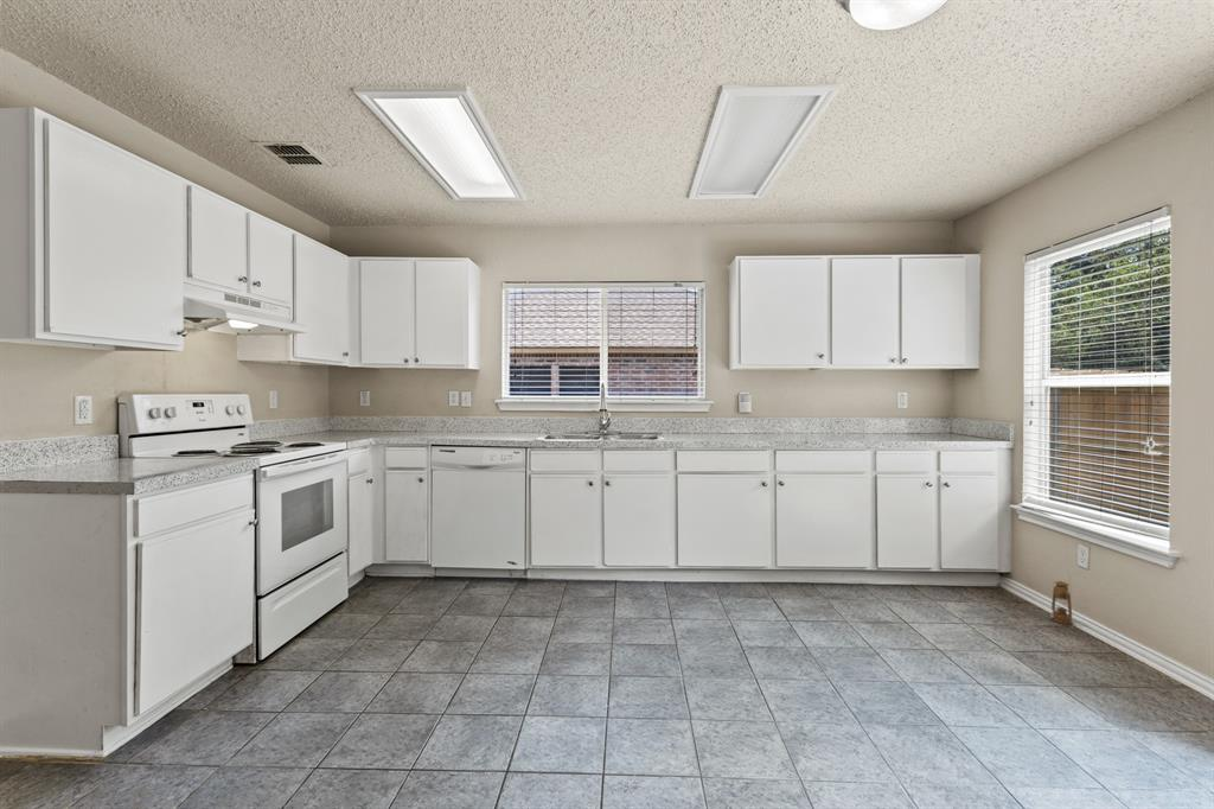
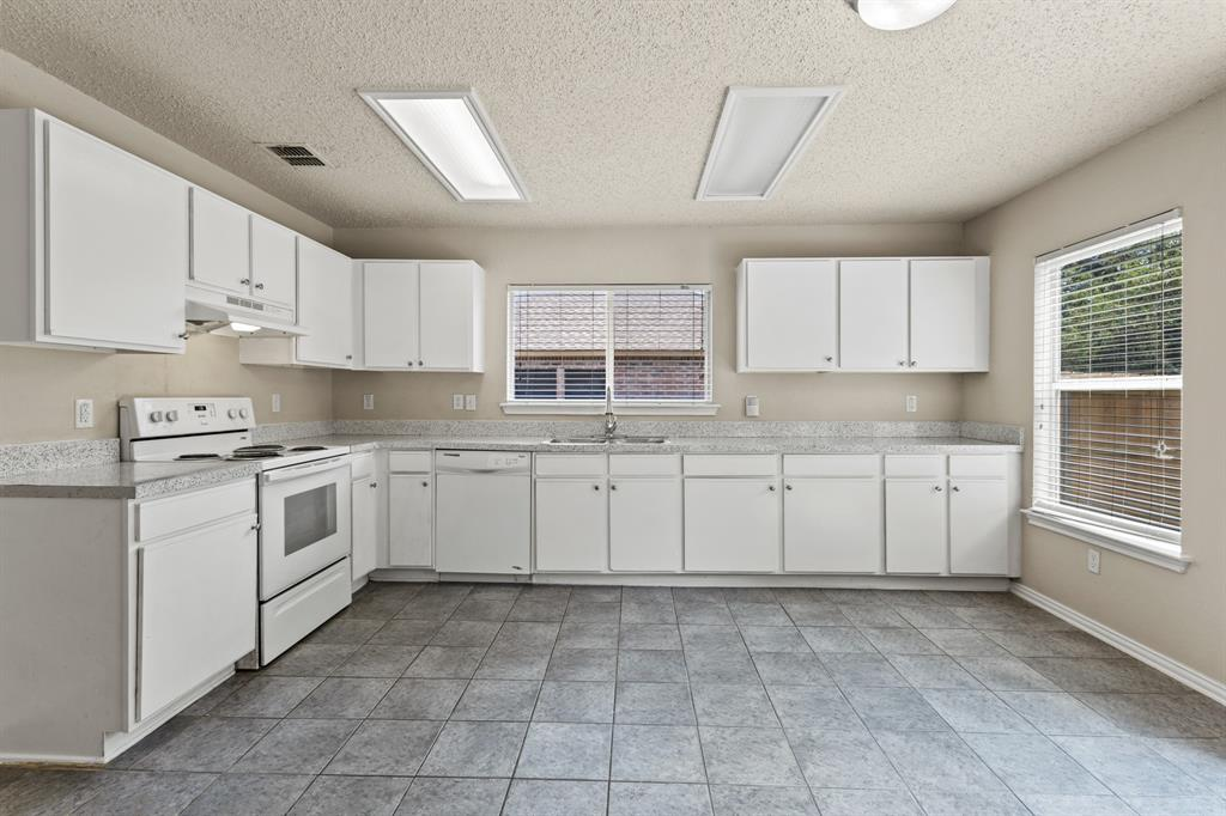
- lantern [1049,565,1074,625]
